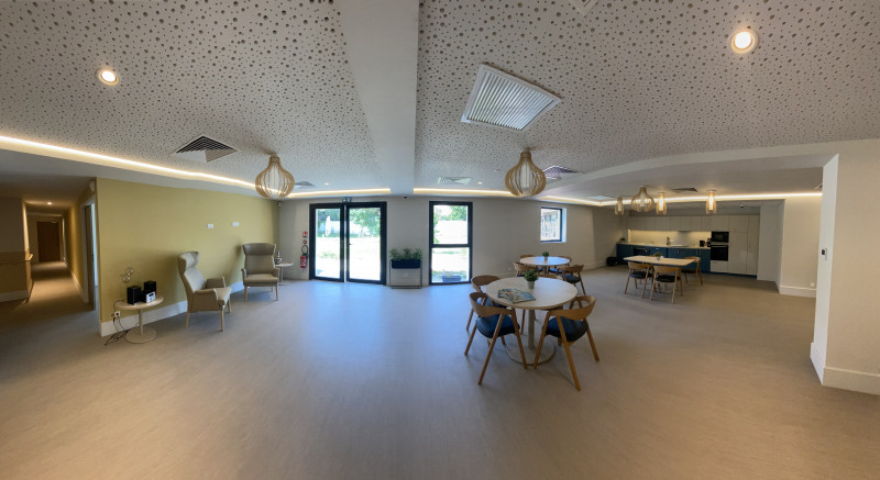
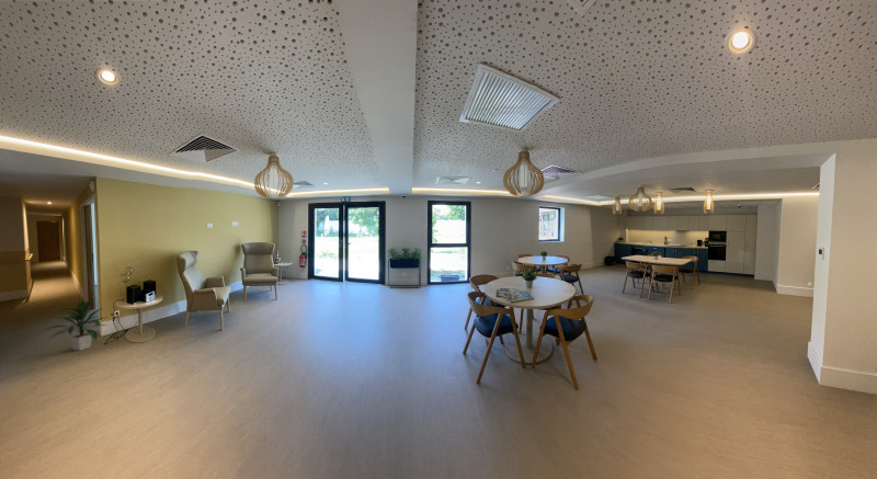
+ indoor plant [44,296,110,352]
